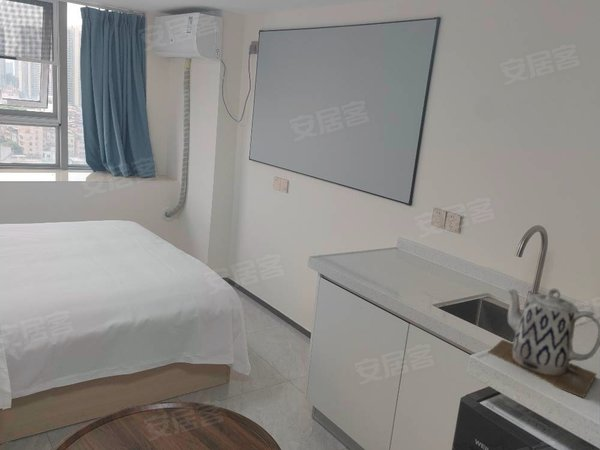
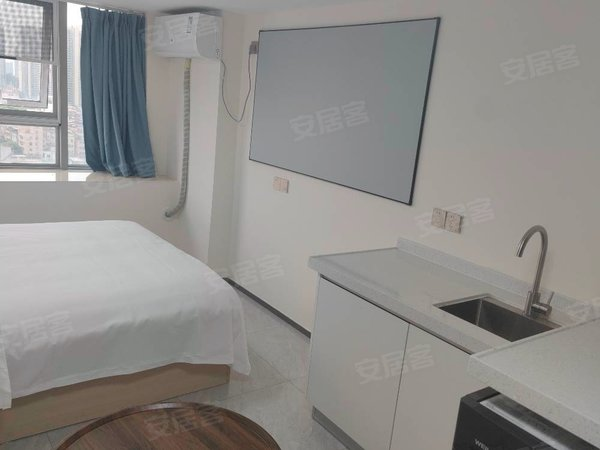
- teapot [487,287,600,399]
